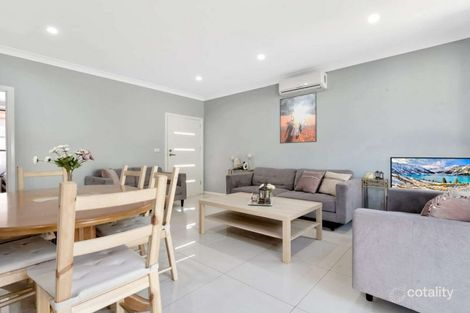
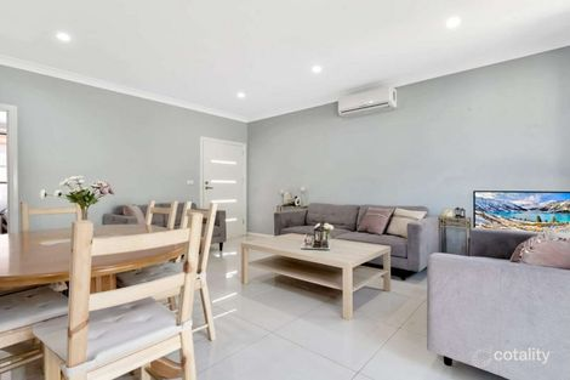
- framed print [279,91,318,144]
